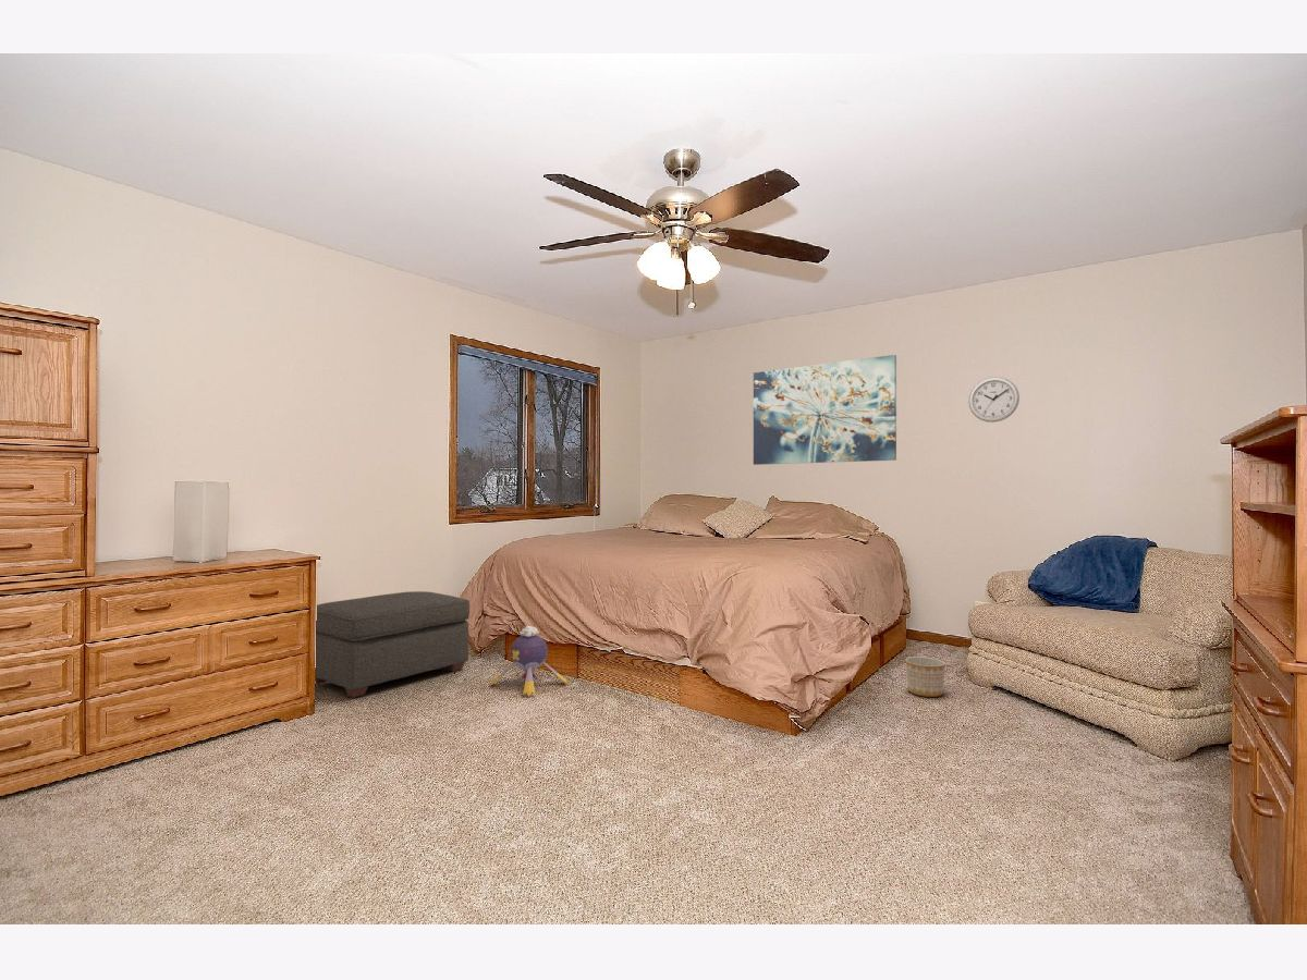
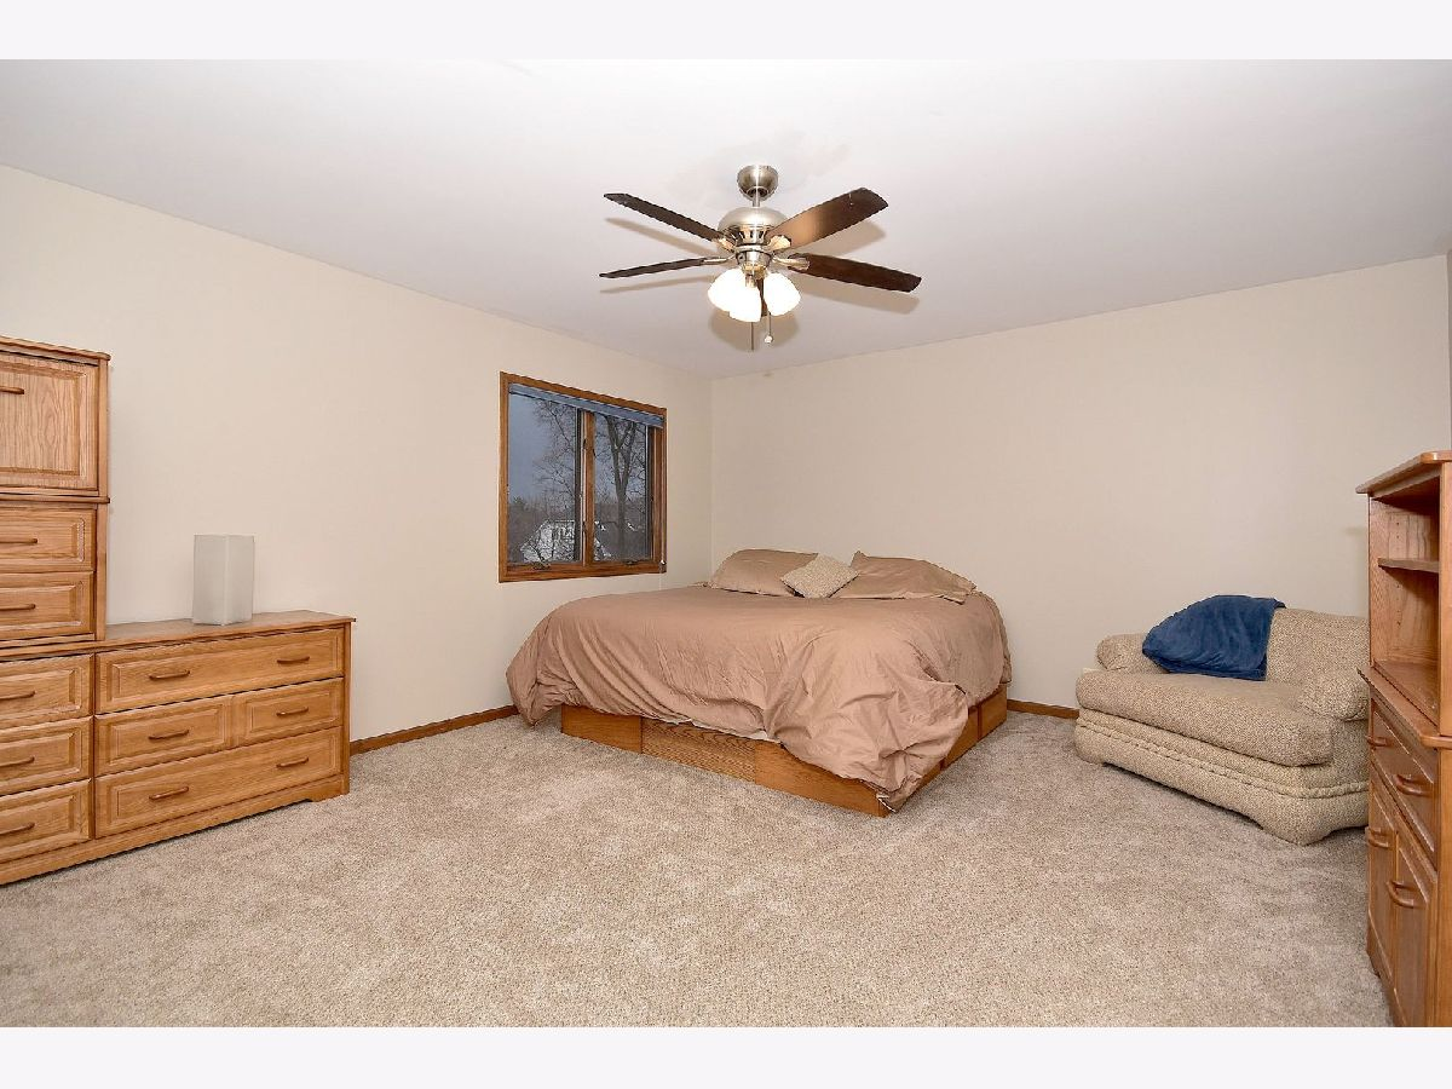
- ottoman [315,590,471,698]
- plush toy [489,625,570,698]
- wall clock [967,376,1021,424]
- wall art [753,354,897,466]
- planter [904,656,946,698]
